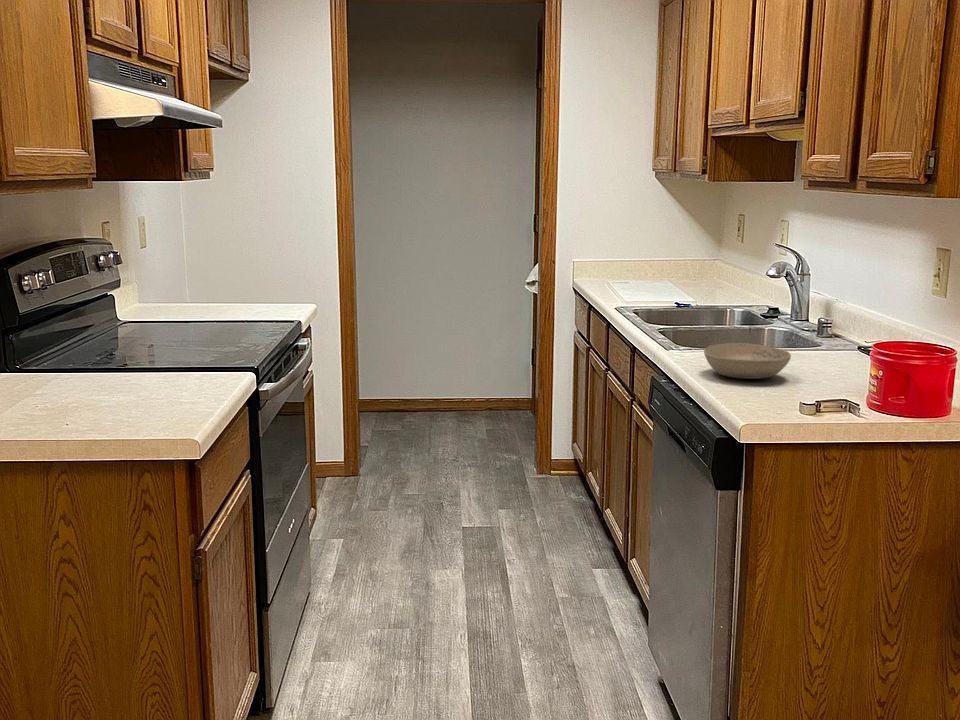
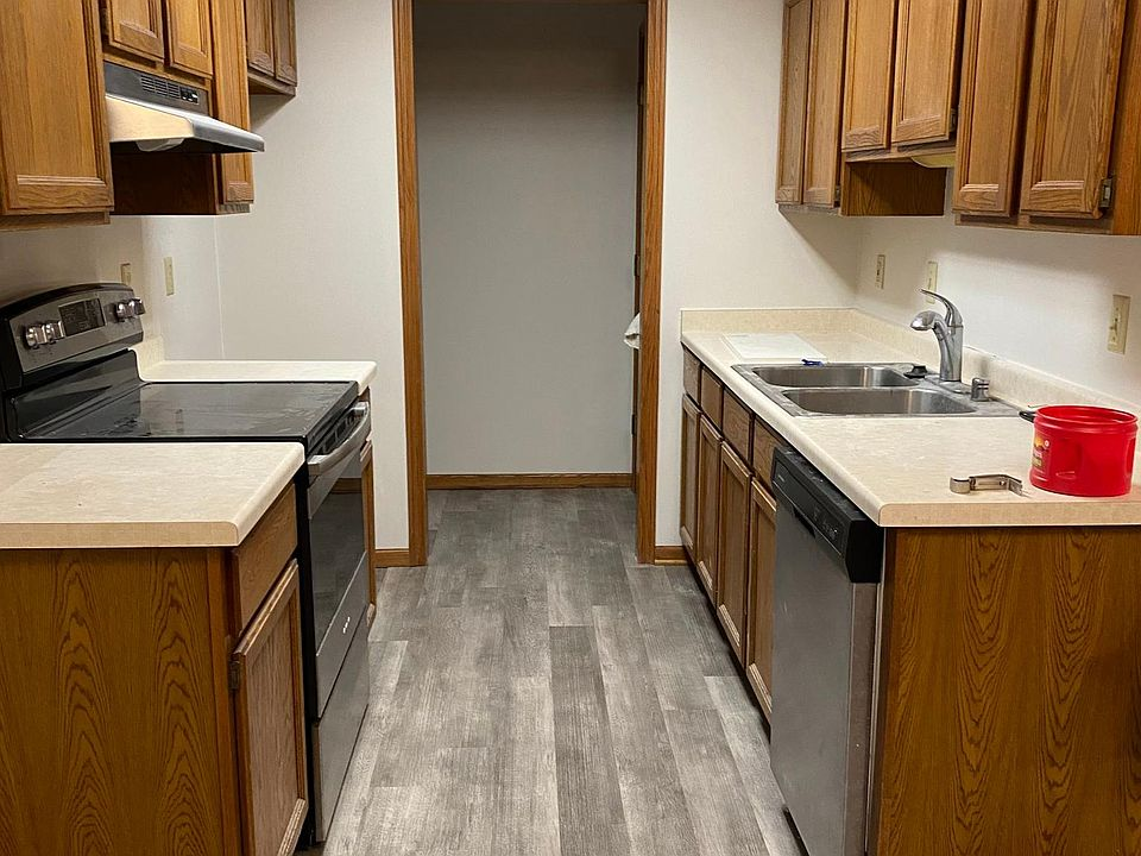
- bowl [703,342,792,380]
